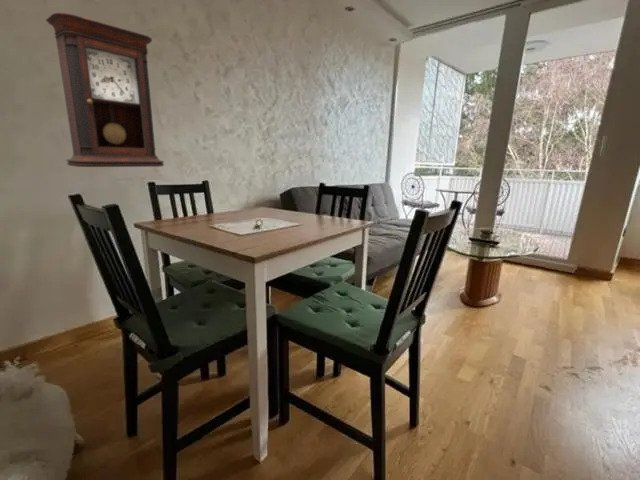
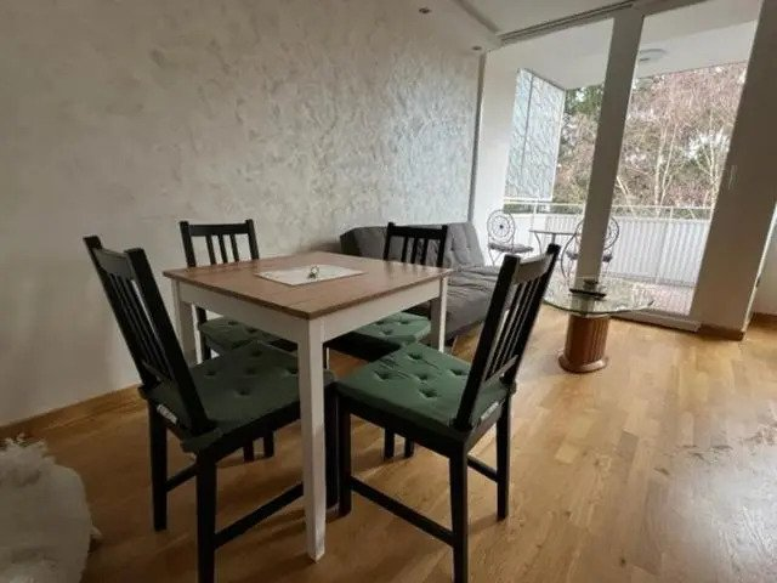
- pendulum clock [45,11,165,168]
